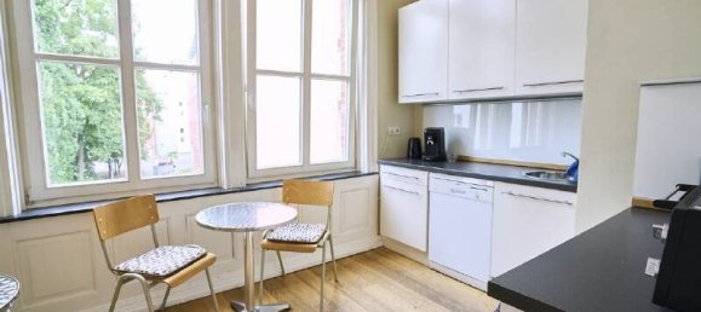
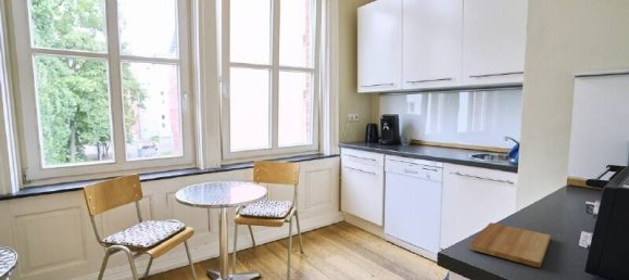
+ cutting board [468,221,552,268]
